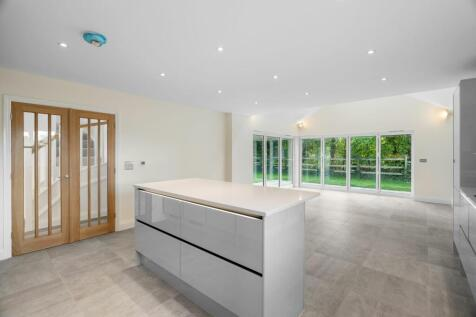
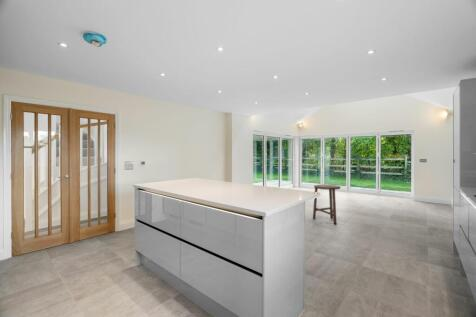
+ bar stool [312,184,341,225]
